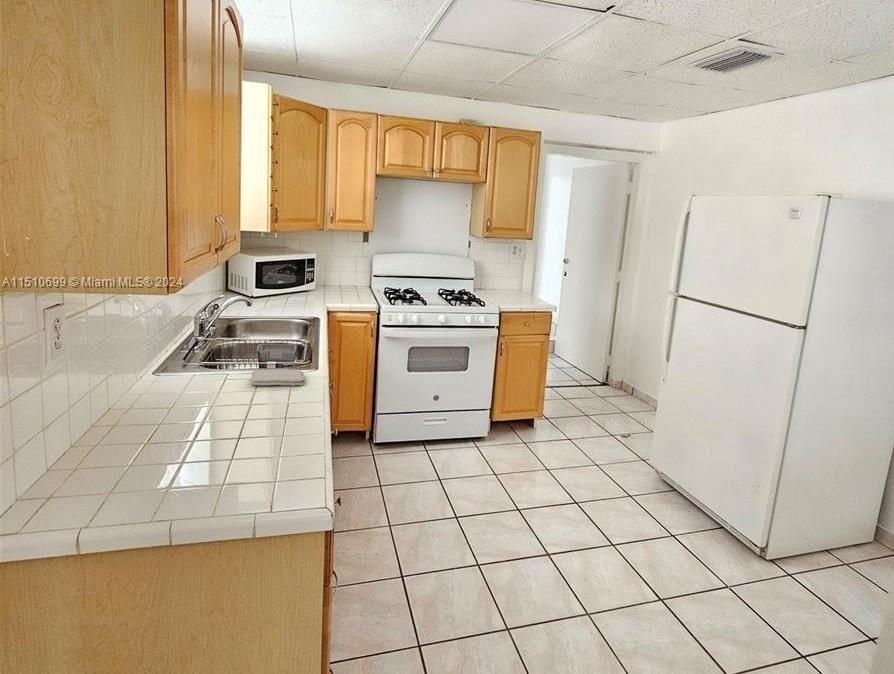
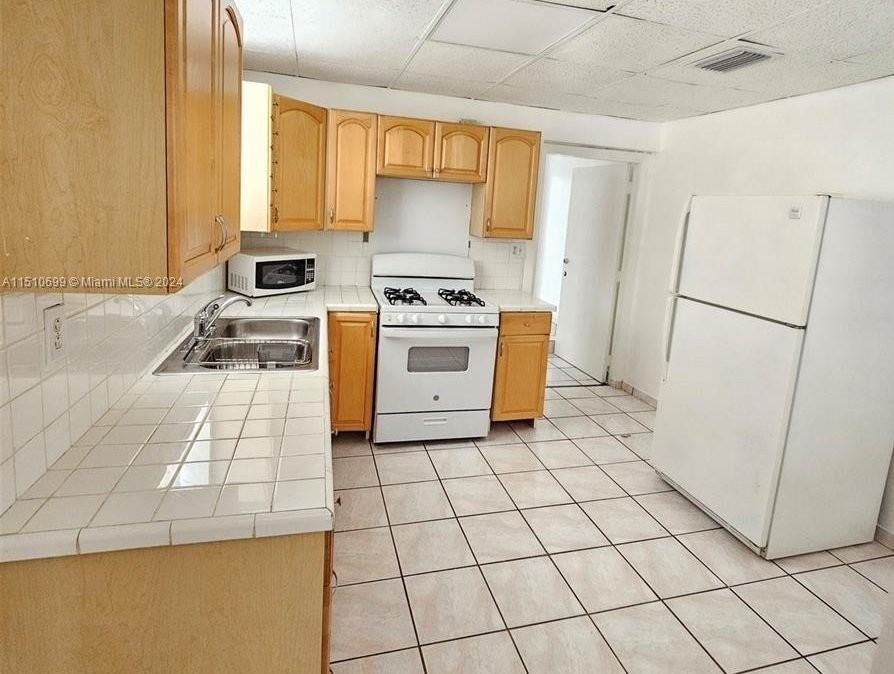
- washcloth [250,368,306,386]
